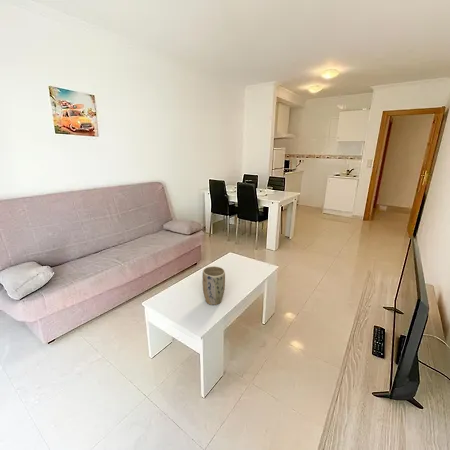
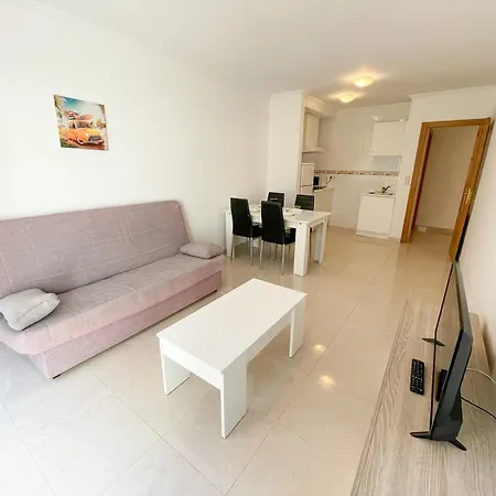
- plant pot [201,265,226,306]
